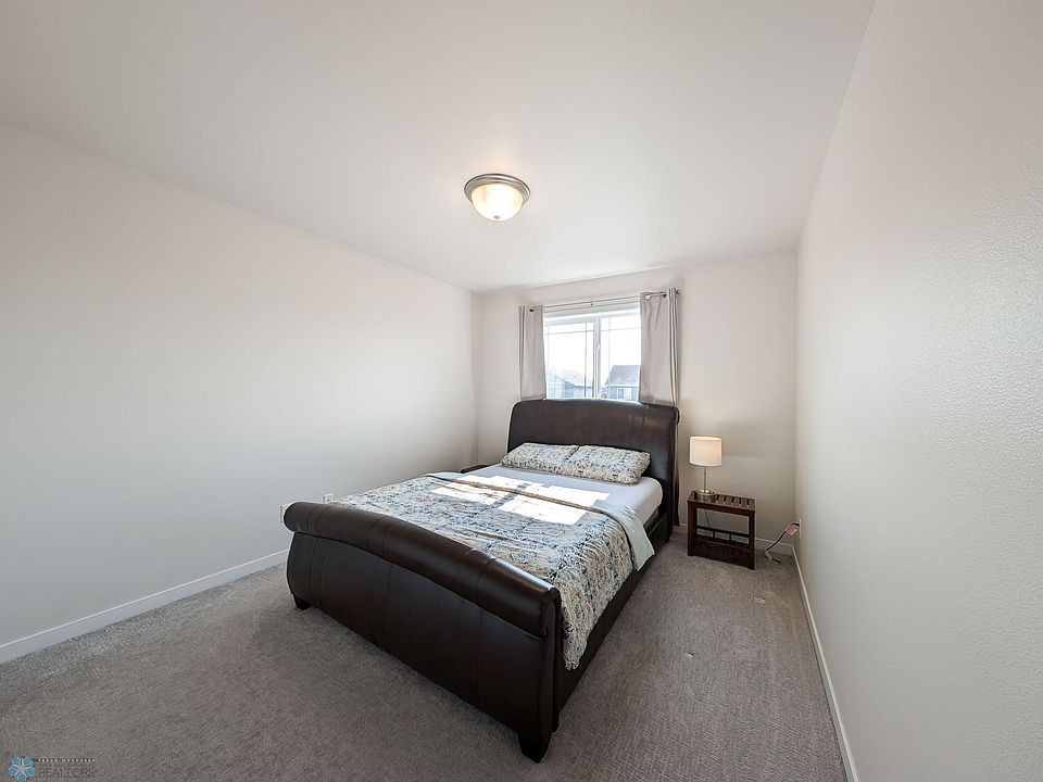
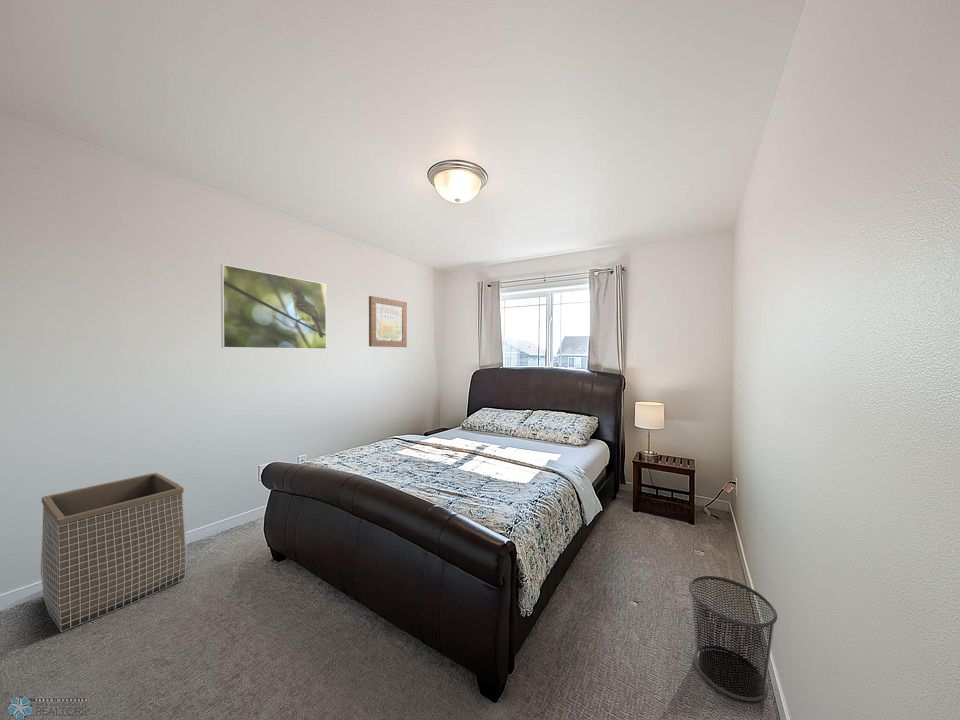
+ waste bin [688,575,778,702]
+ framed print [220,263,327,350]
+ laundry basket [40,472,188,633]
+ wall art [368,295,408,348]
